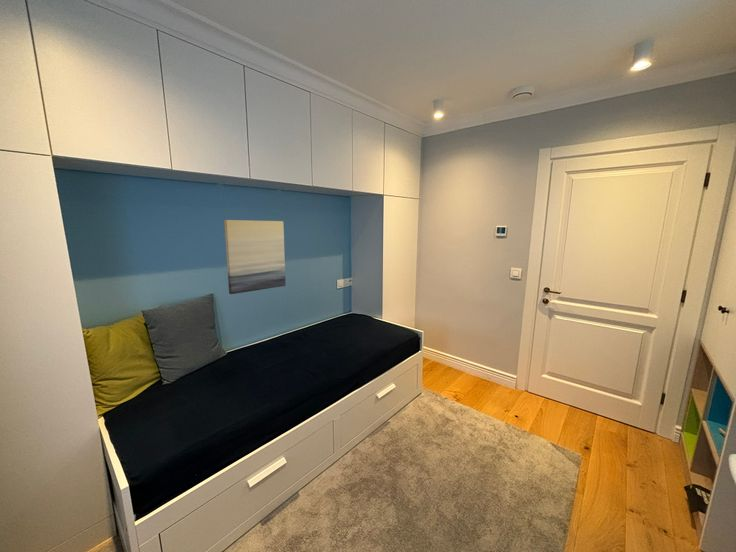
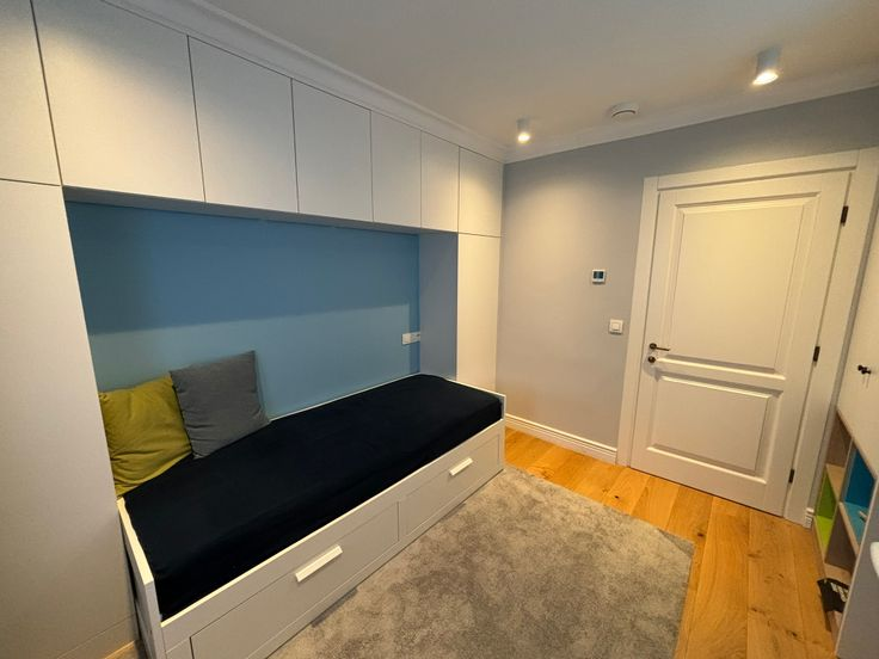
- wall art [223,219,287,295]
